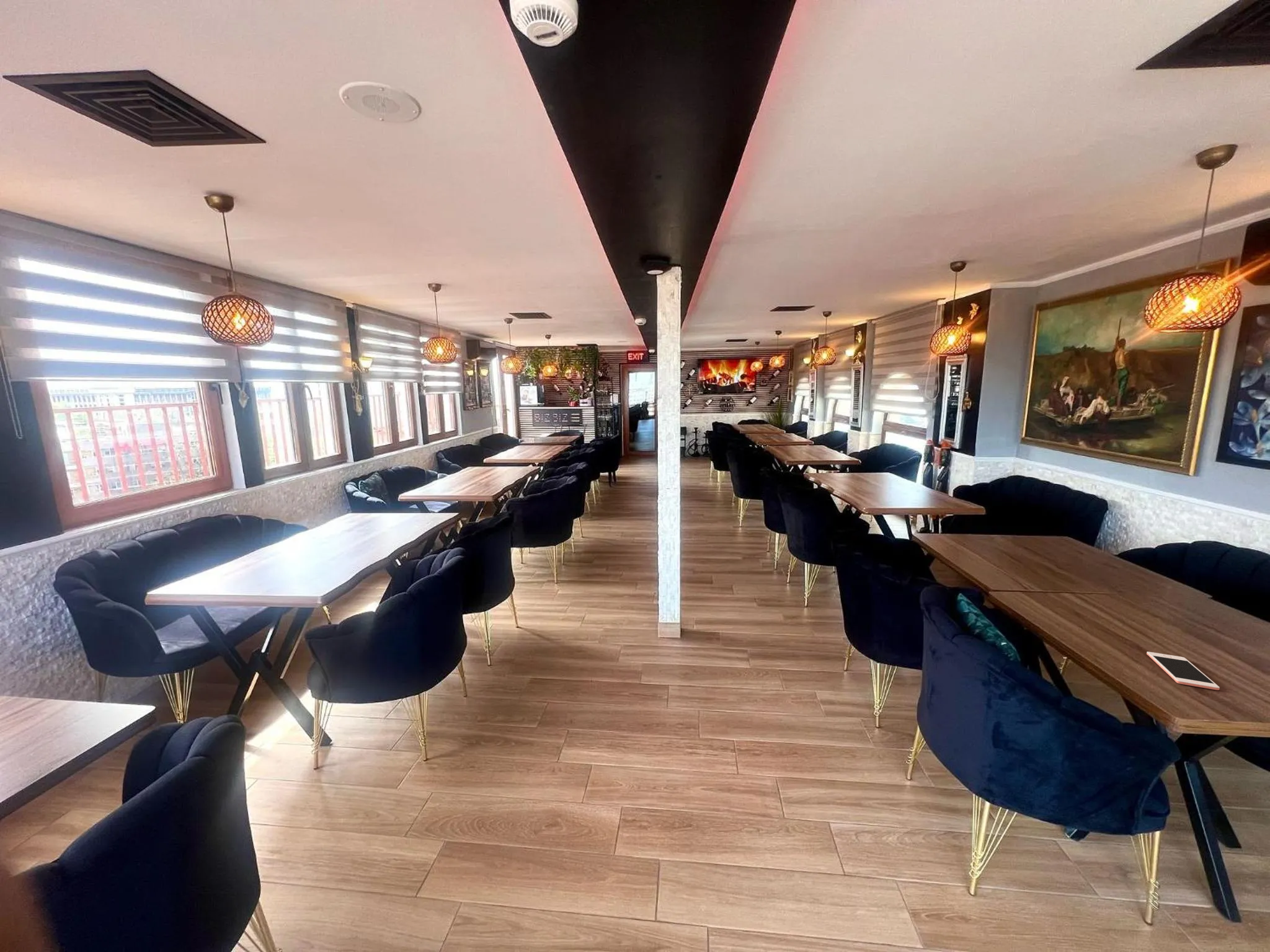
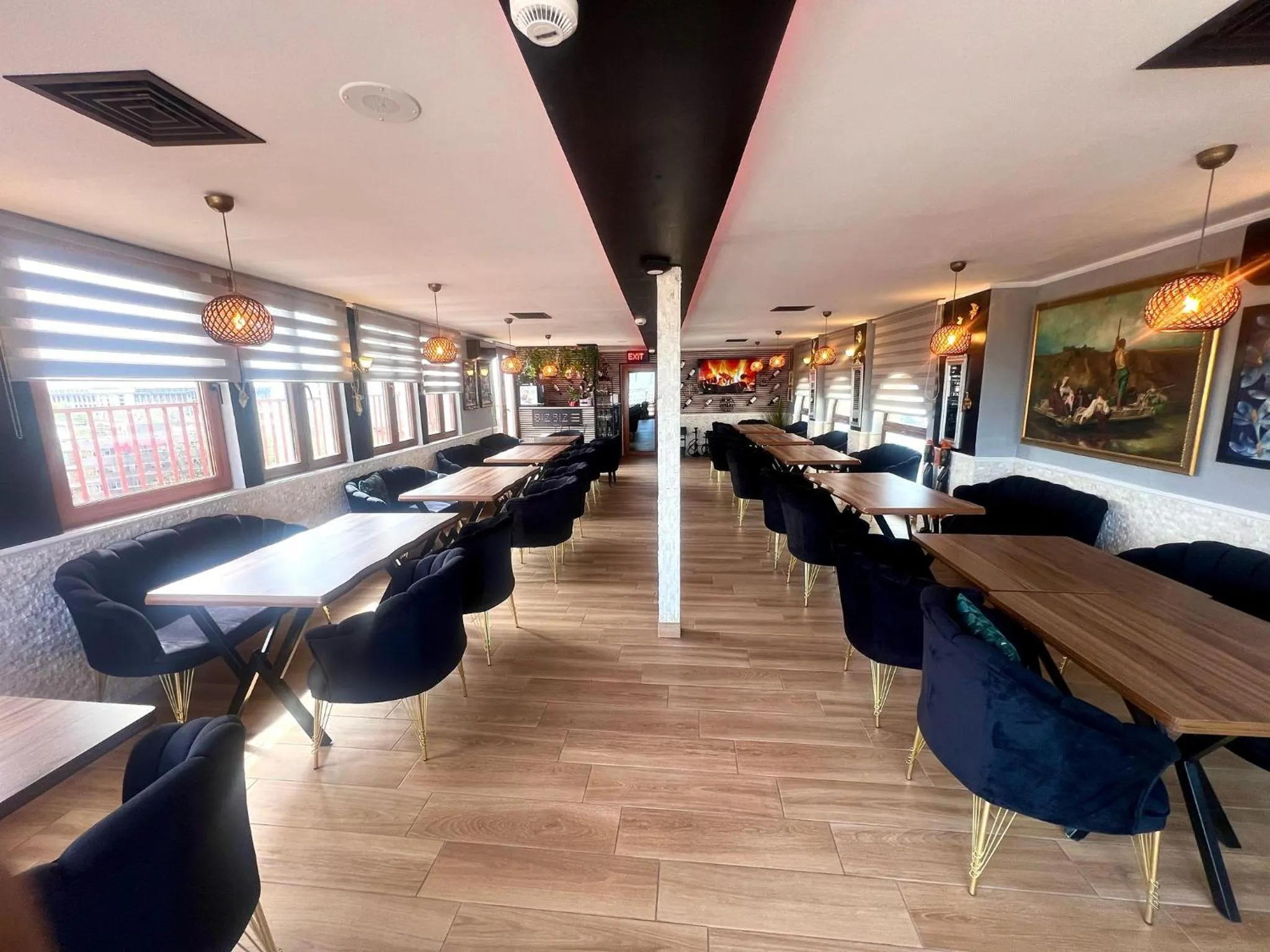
- cell phone [1146,651,1220,691]
